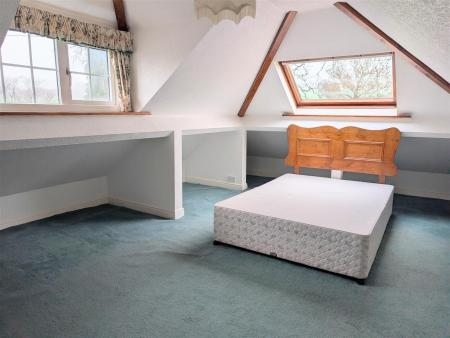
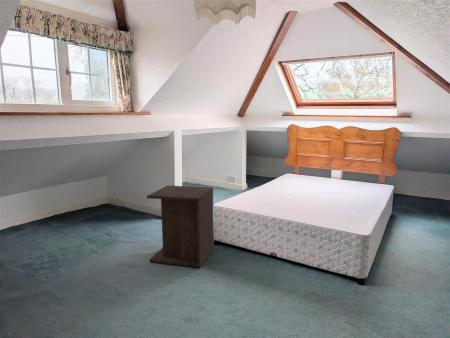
+ nightstand [146,184,215,268]
